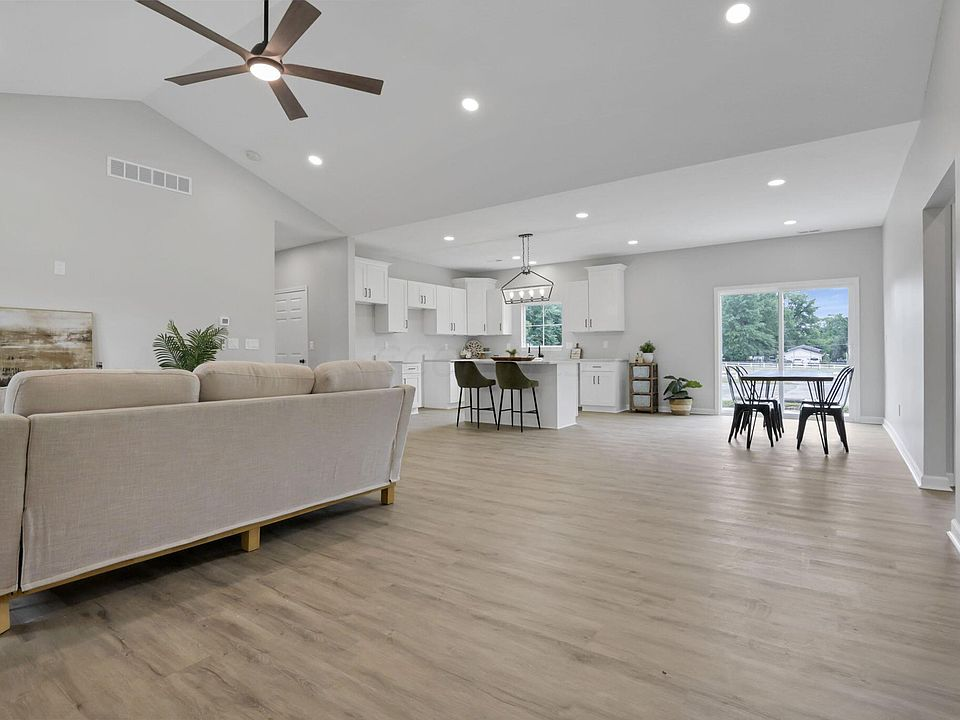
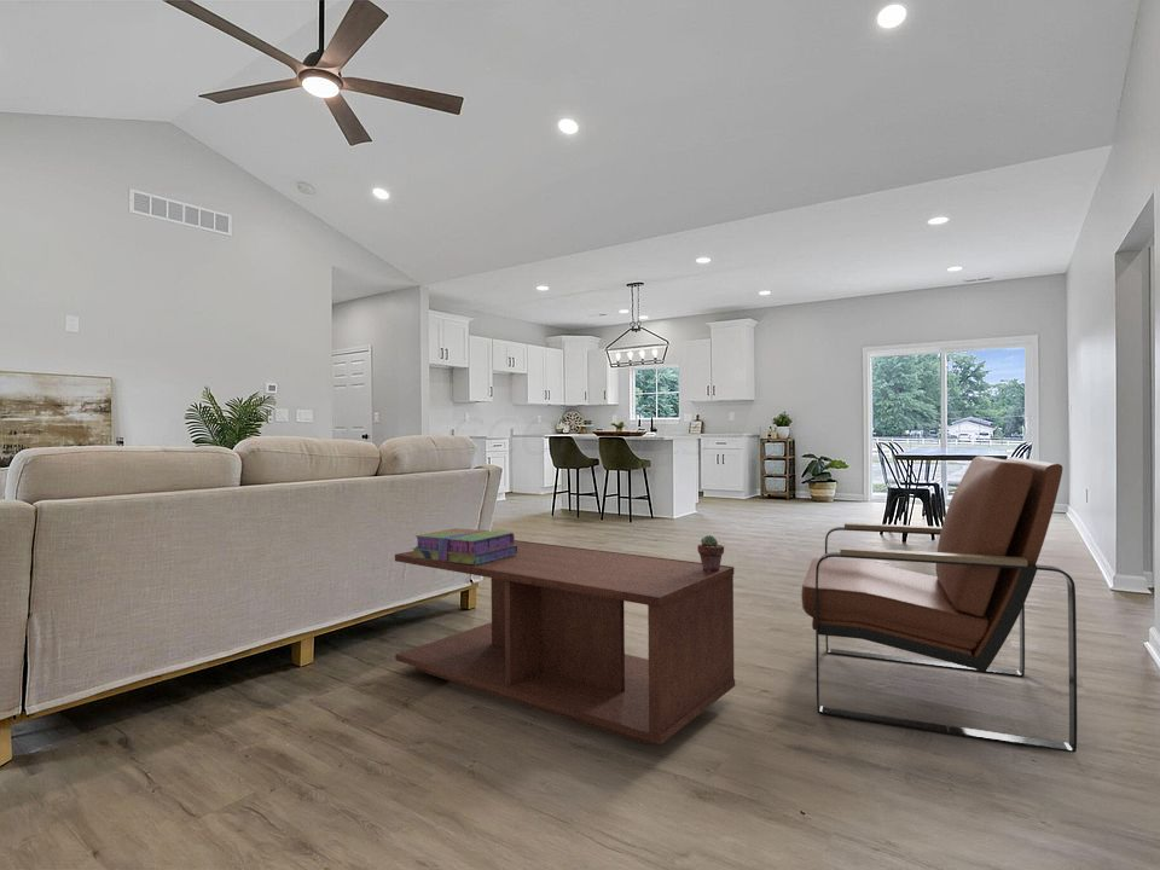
+ potted succulent [696,534,725,572]
+ armchair [800,456,1078,754]
+ stack of books [411,527,517,566]
+ coffee table [394,539,736,746]
